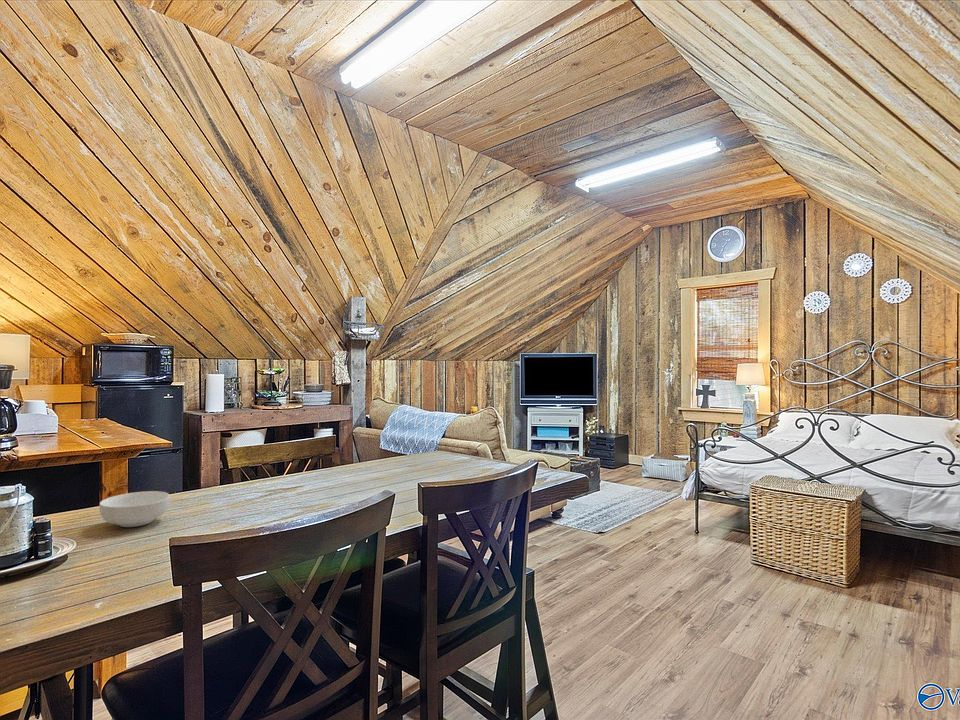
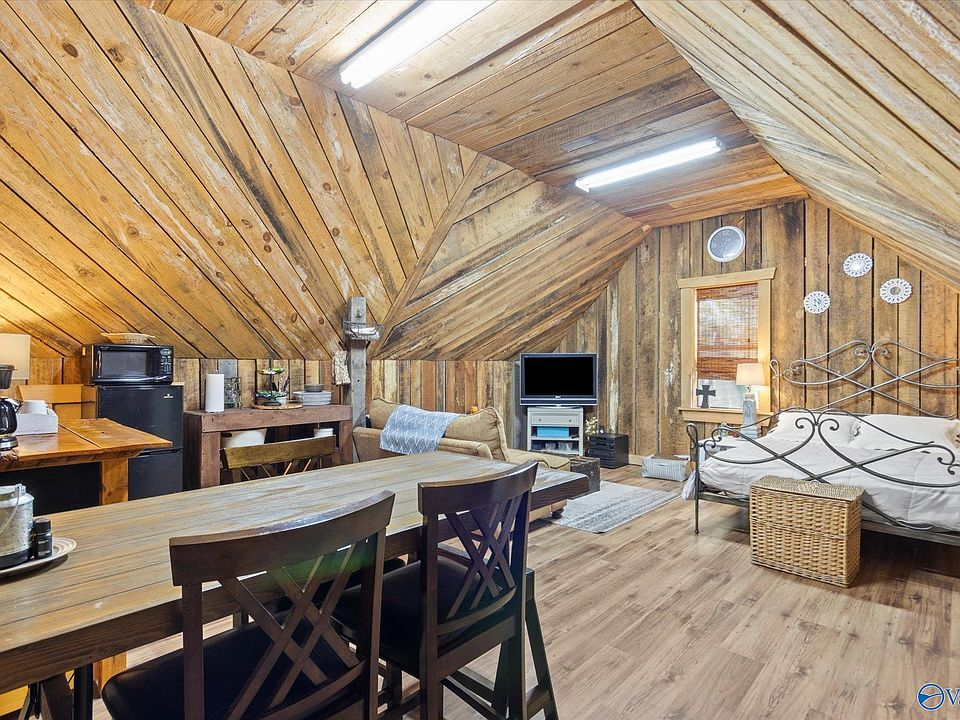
- cereal bowl [98,490,171,528]
